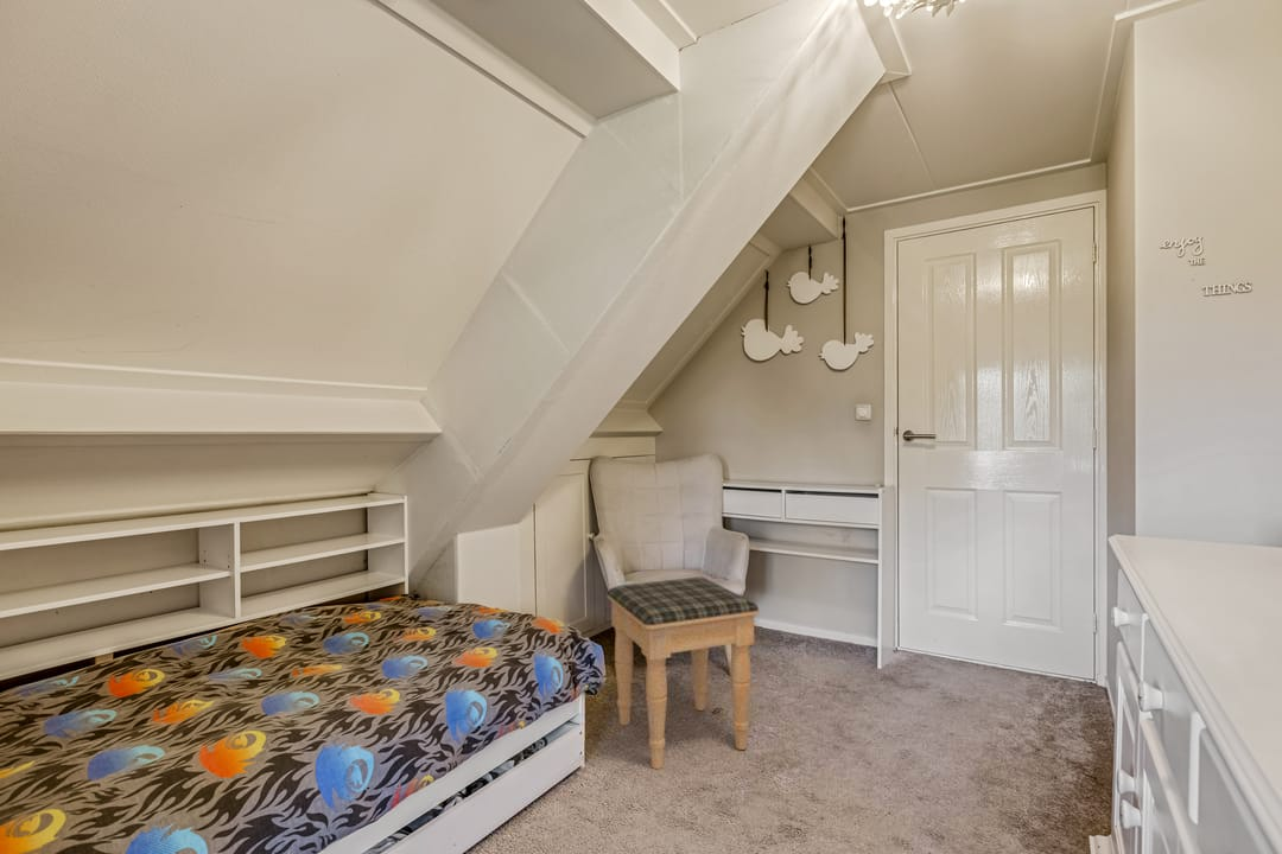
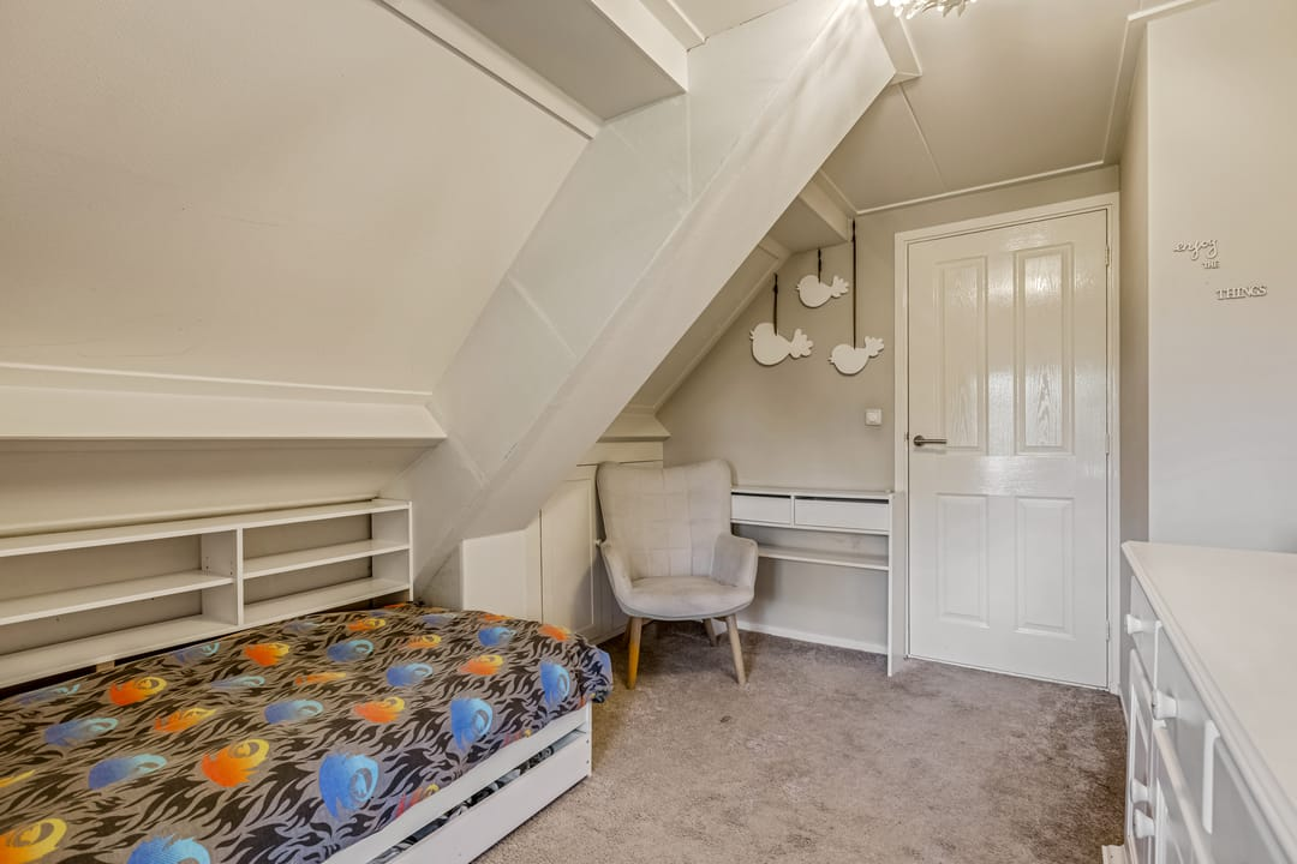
- footstool [607,576,760,770]
